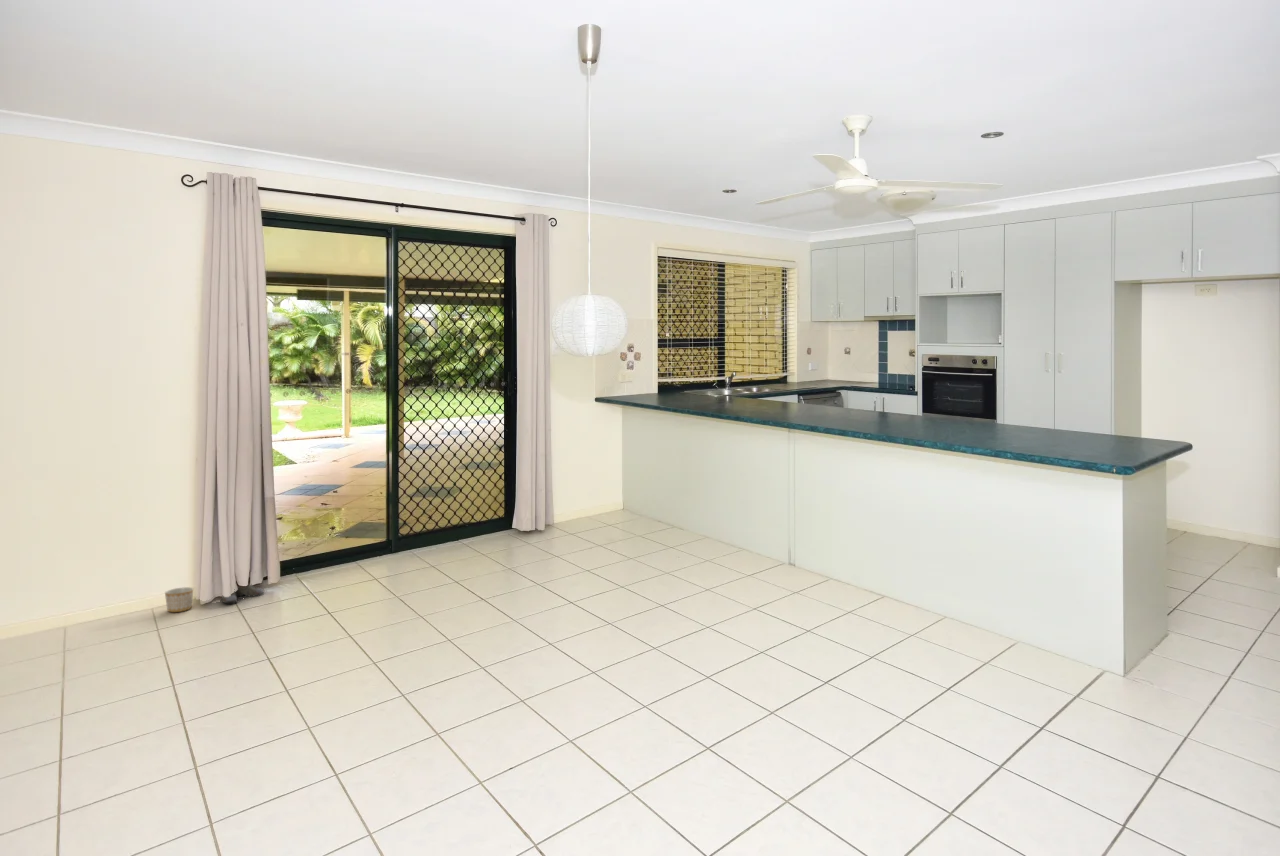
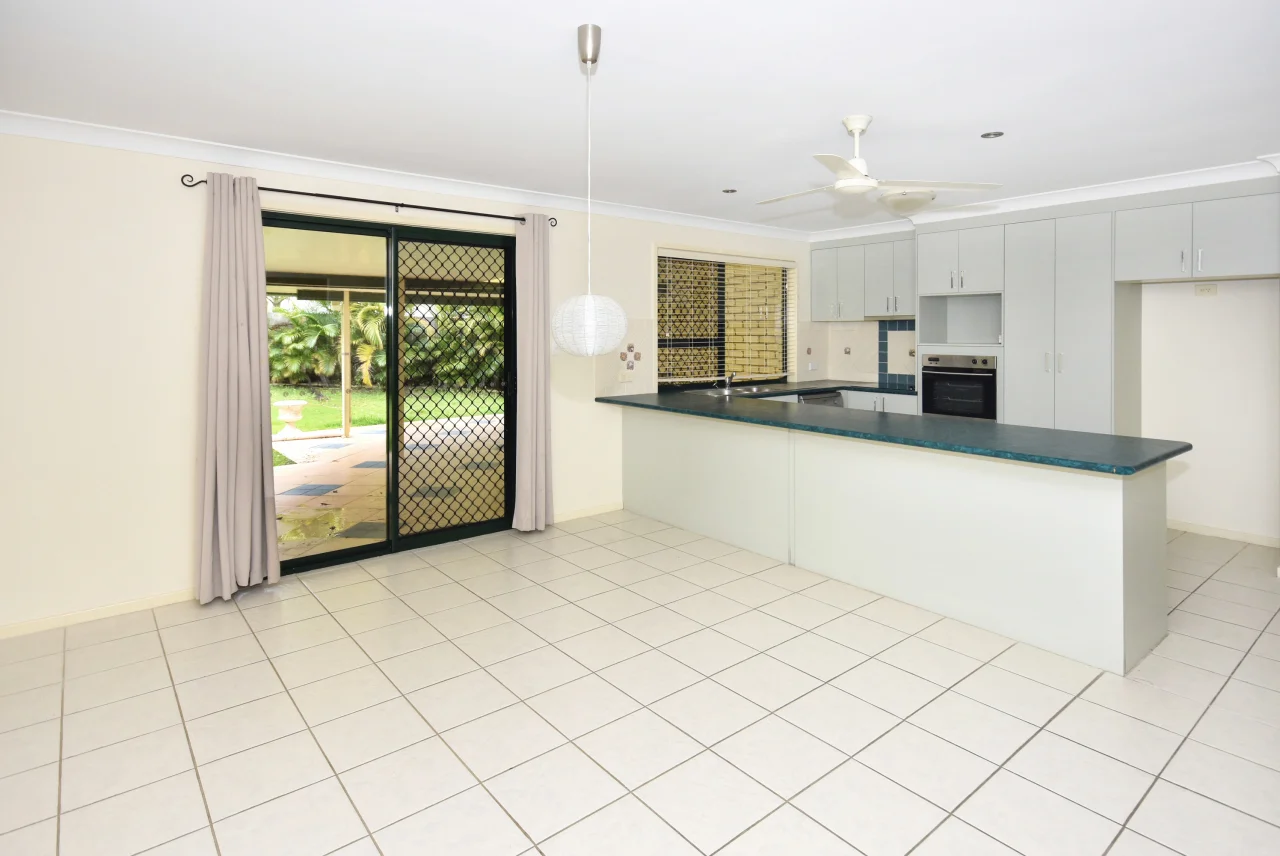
- planter [164,586,194,613]
- boots [221,584,265,604]
